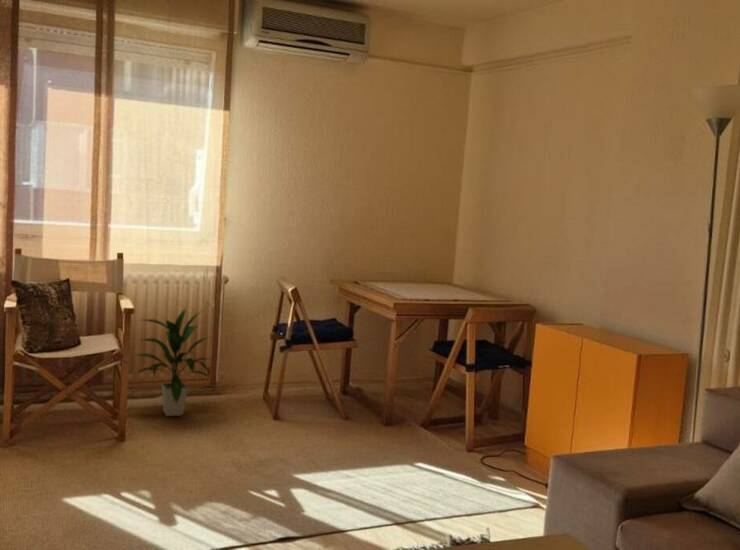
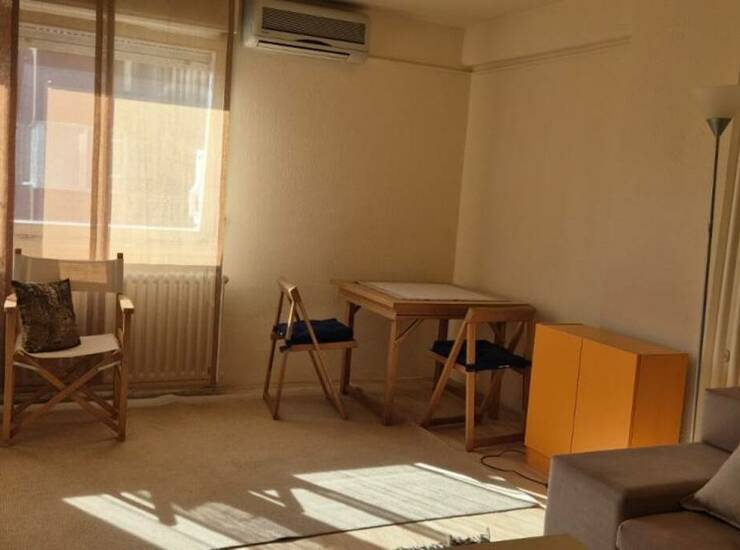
- indoor plant [132,306,213,417]
